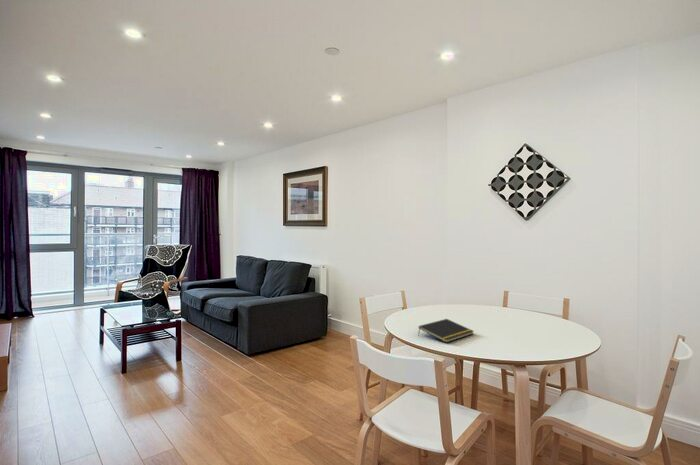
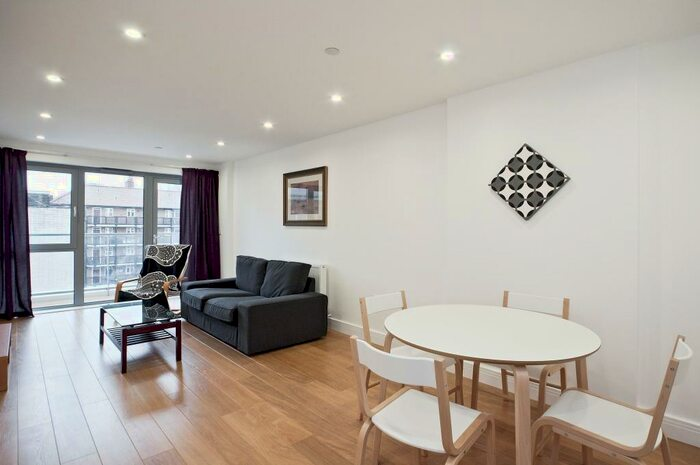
- notepad [417,318,475,344]
